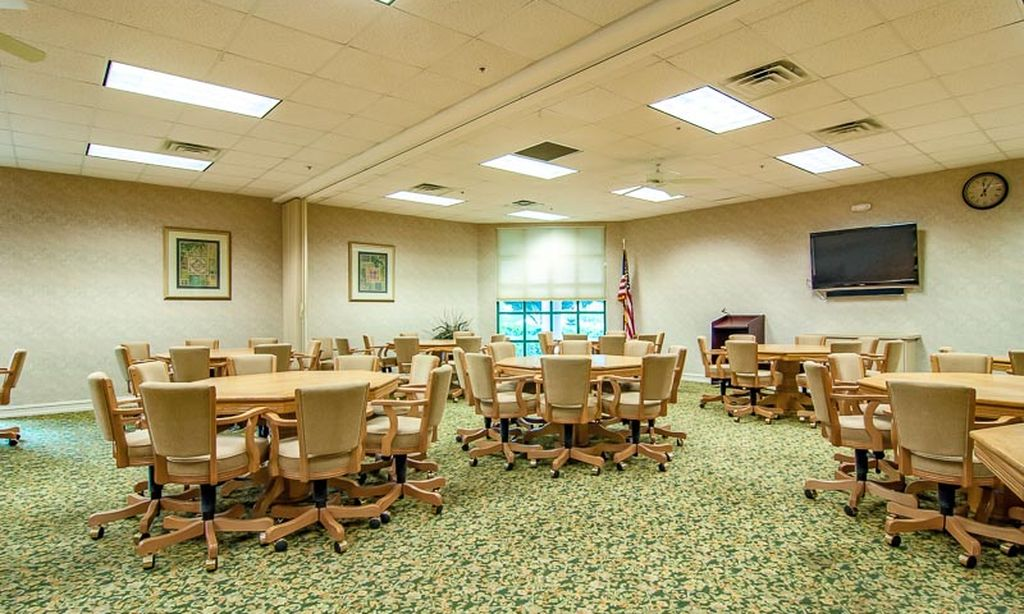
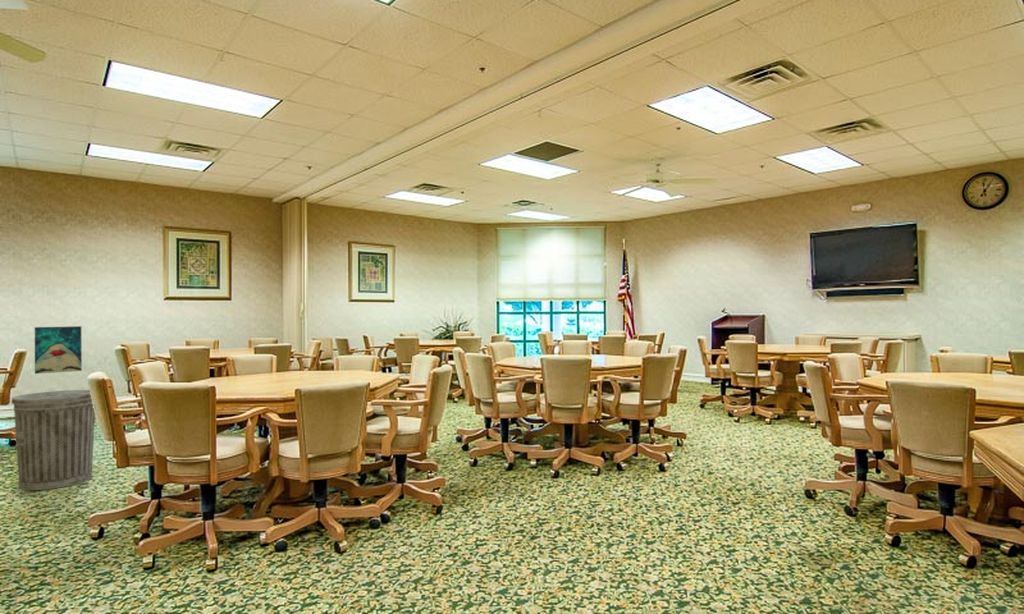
+ trash can [10,389,96,491]
+ wall art [34,325,83,375]
